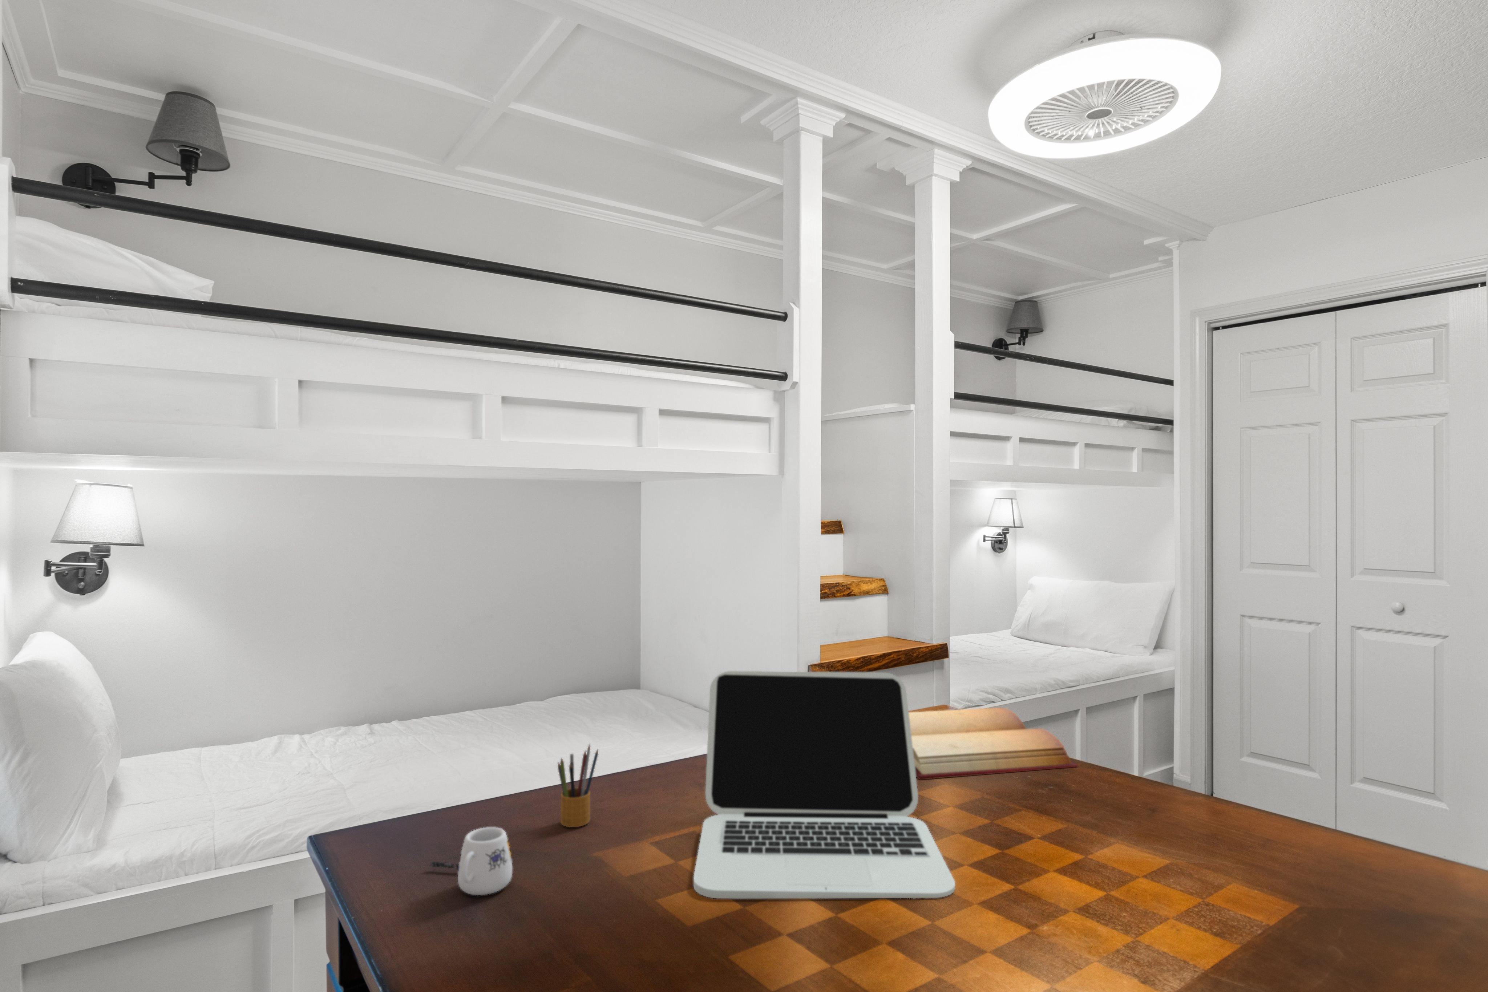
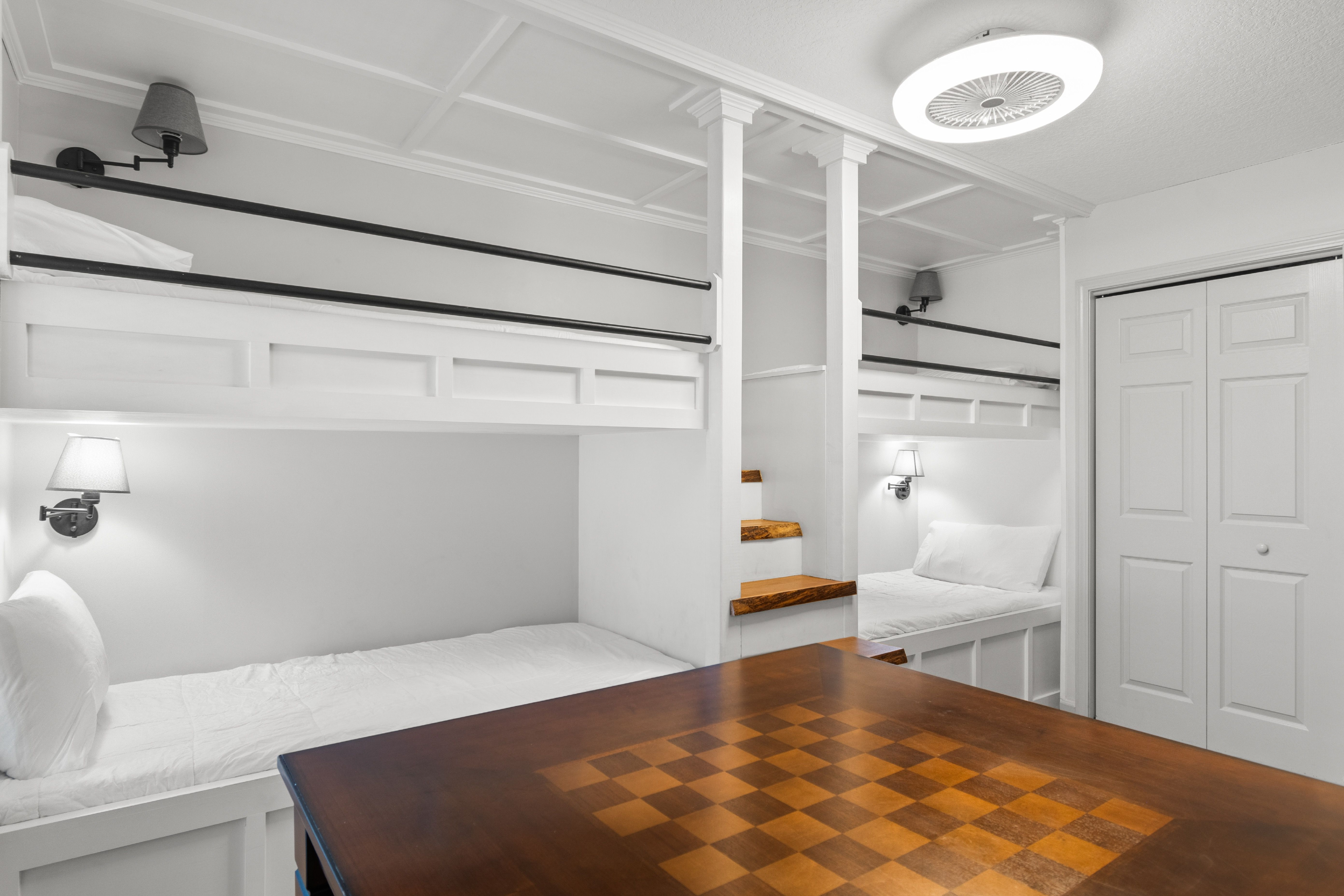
- bible [909,707,1078,781]
- mug [430,827,513,896]
- laptop [693,671,955,899]
- pencil box [557,744,599,828]
